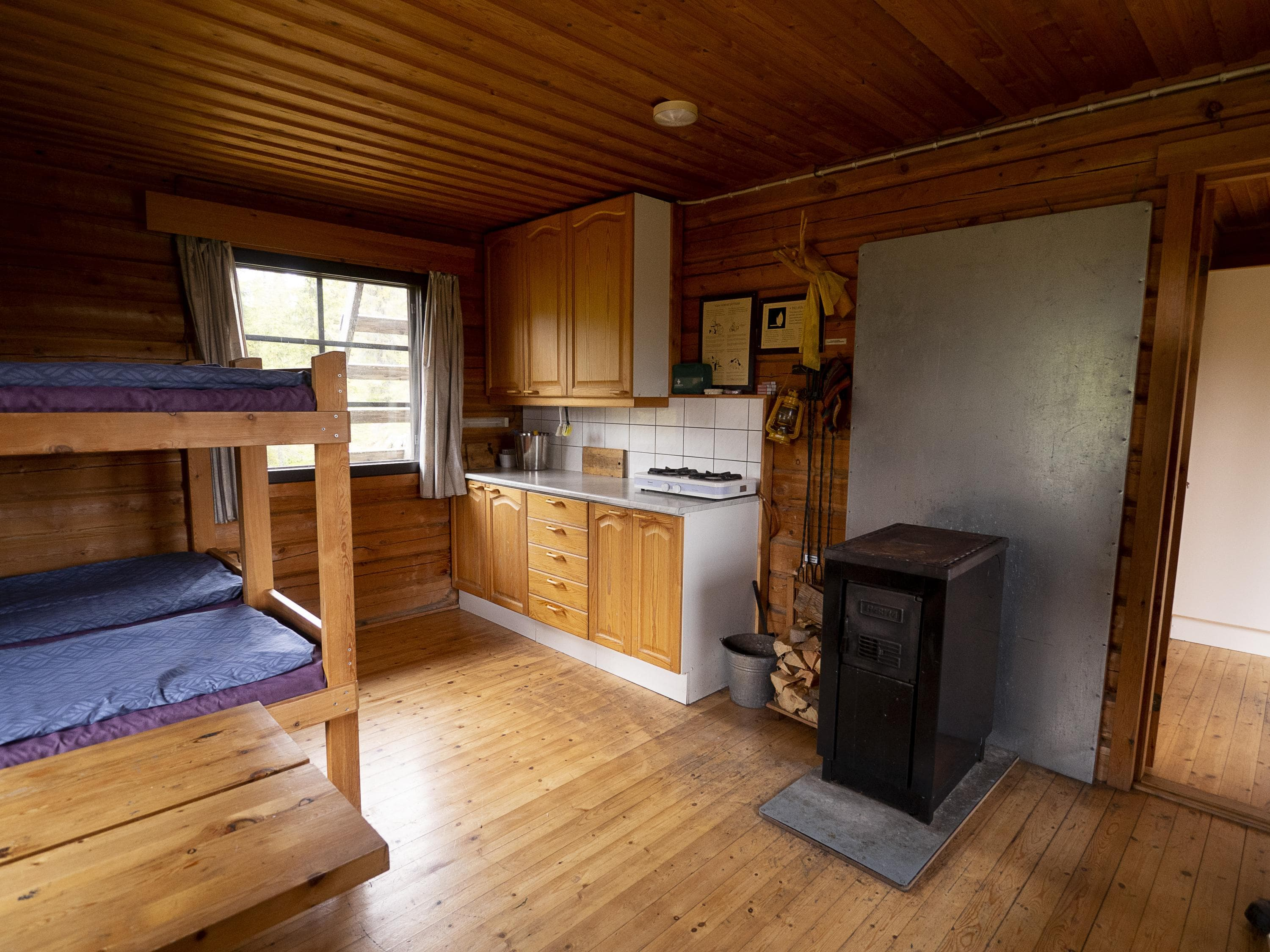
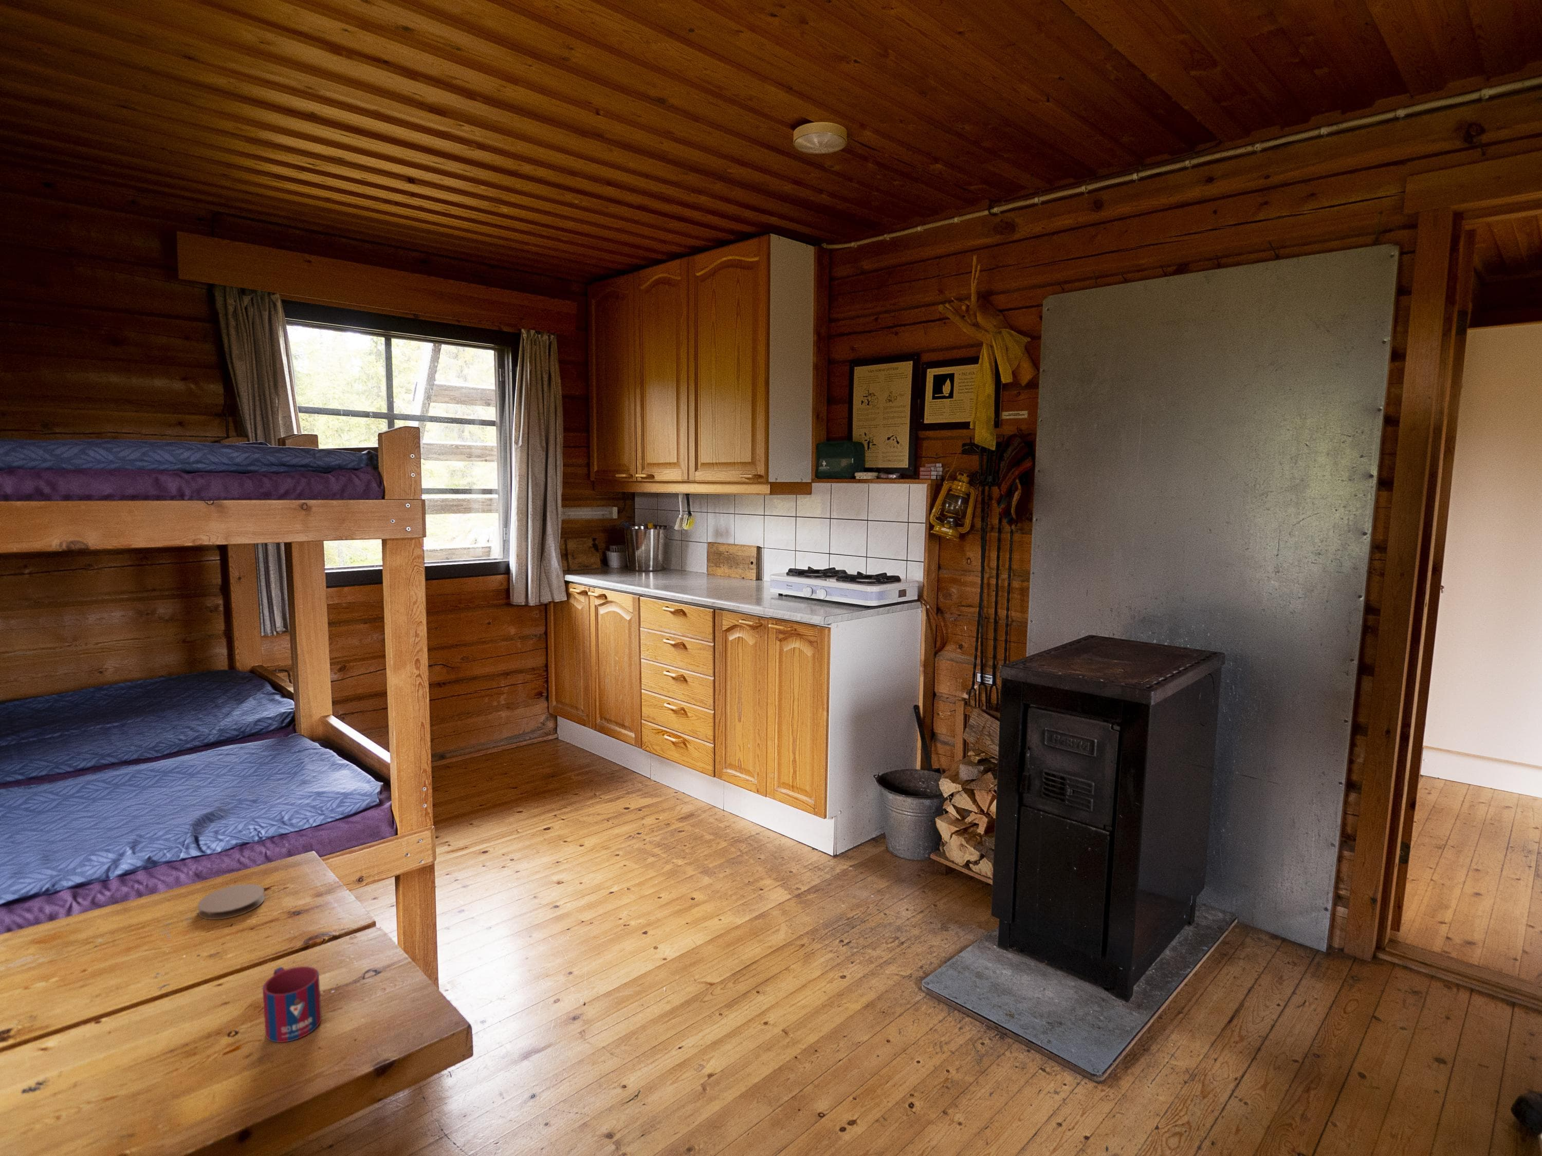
+ coaster [197,883,265,920]
+ mug [262,965,322,1043]
